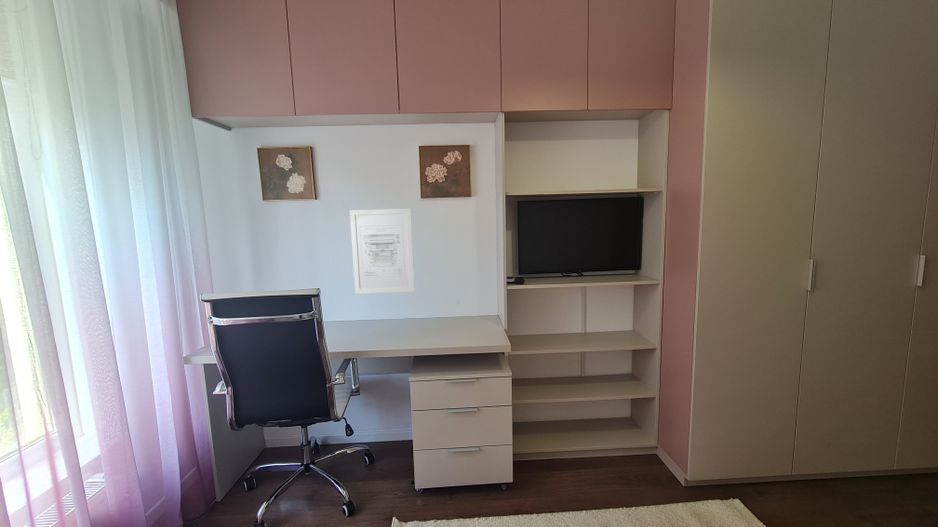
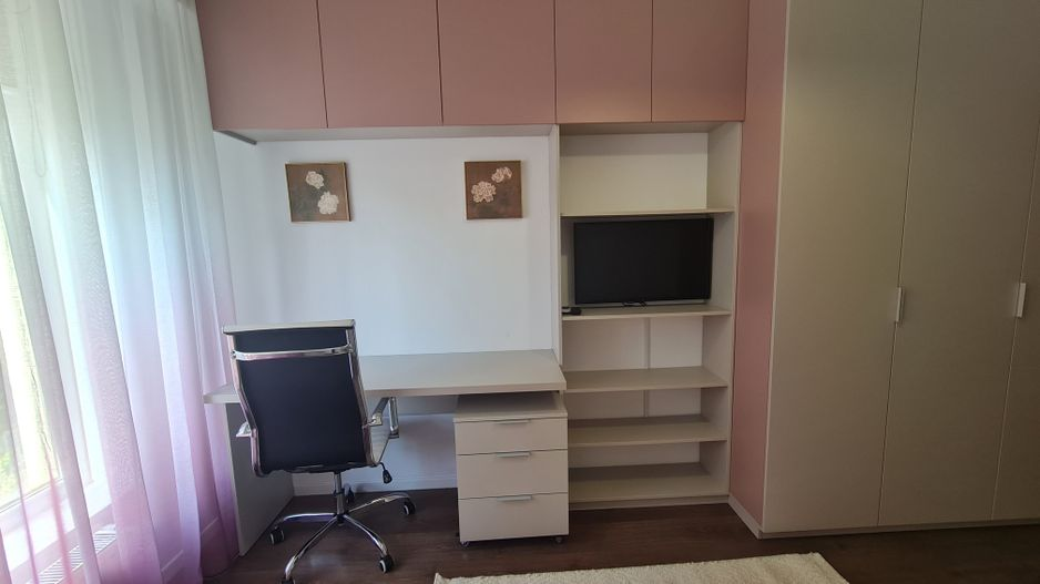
- wall art [349,208,416,295]
